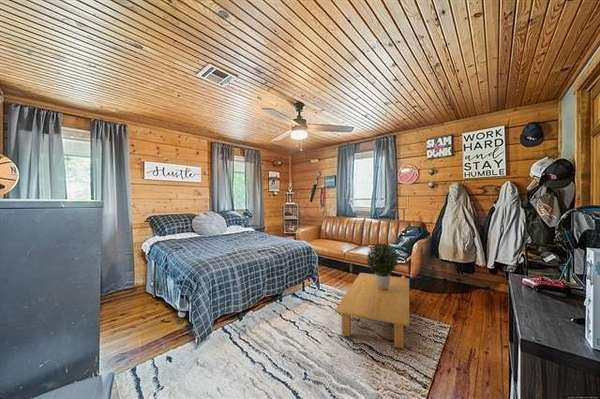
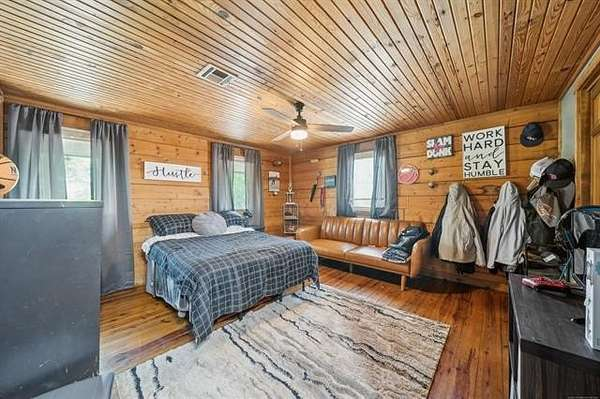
- coffee table [334,272,410,349]
- potted plant [365,242,400,290]
